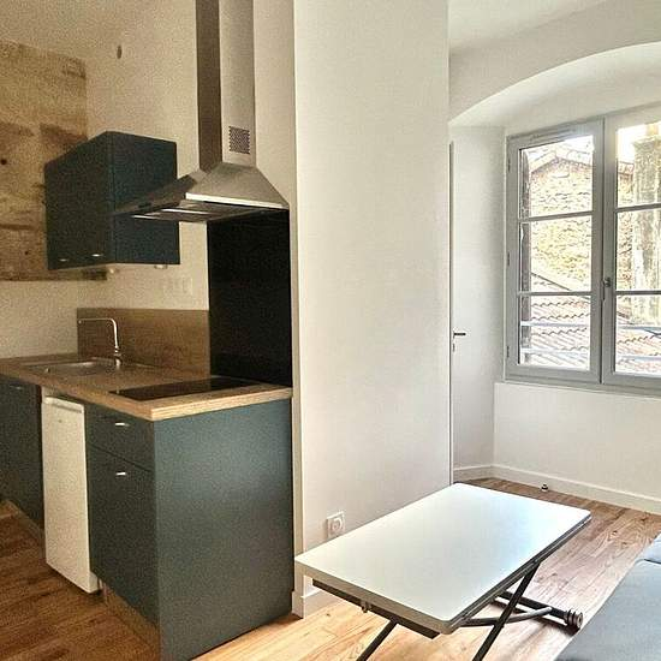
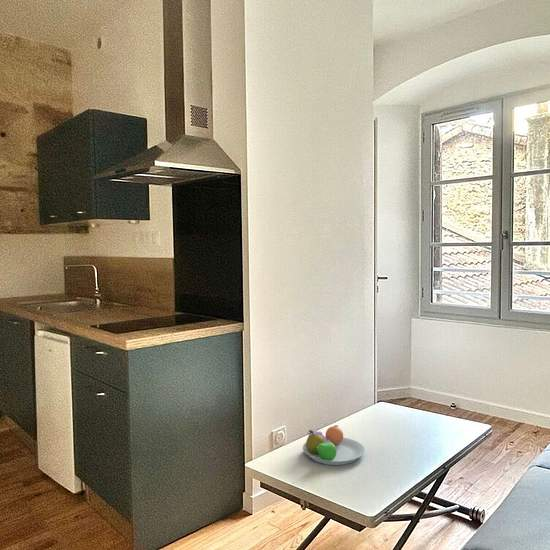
+ fruit bowl [302,424,366,466]
